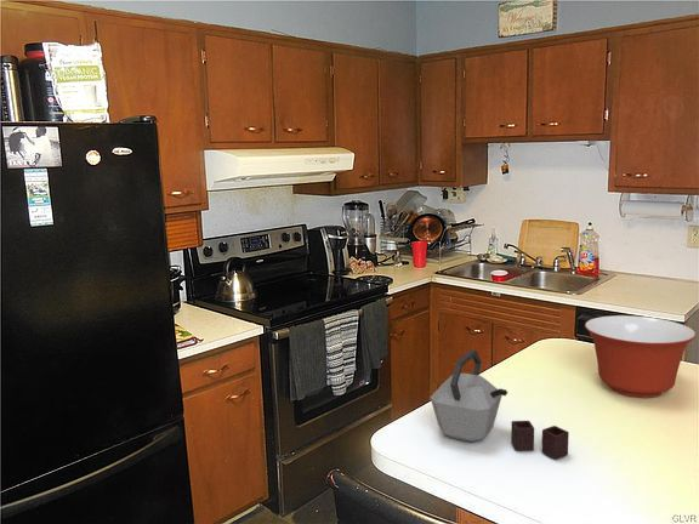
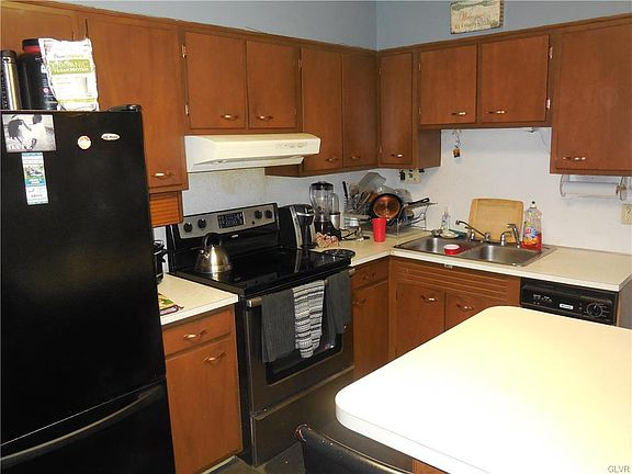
- mixing bowl [584,314,697,399]
- kettle [430,348,570,460]
